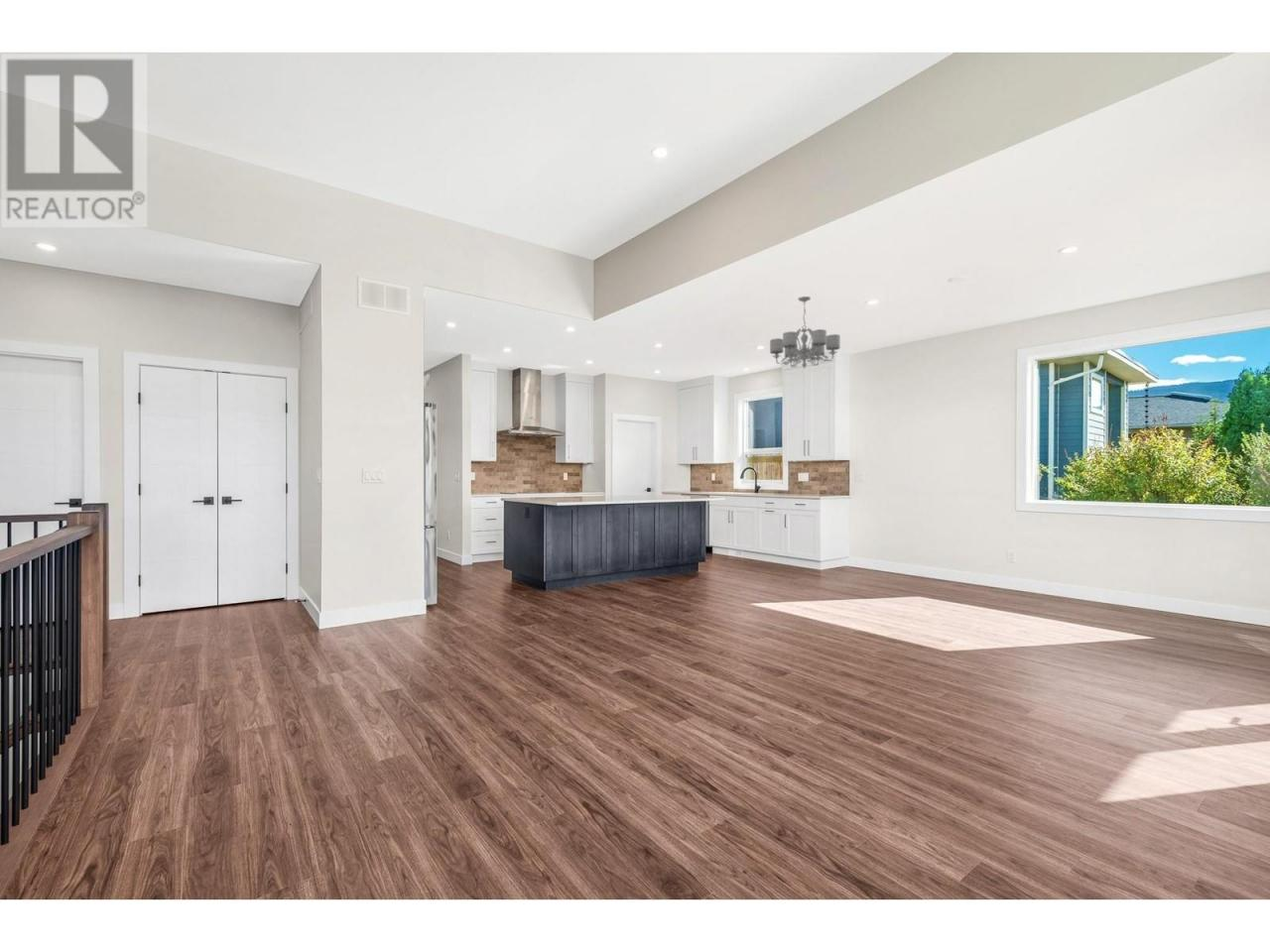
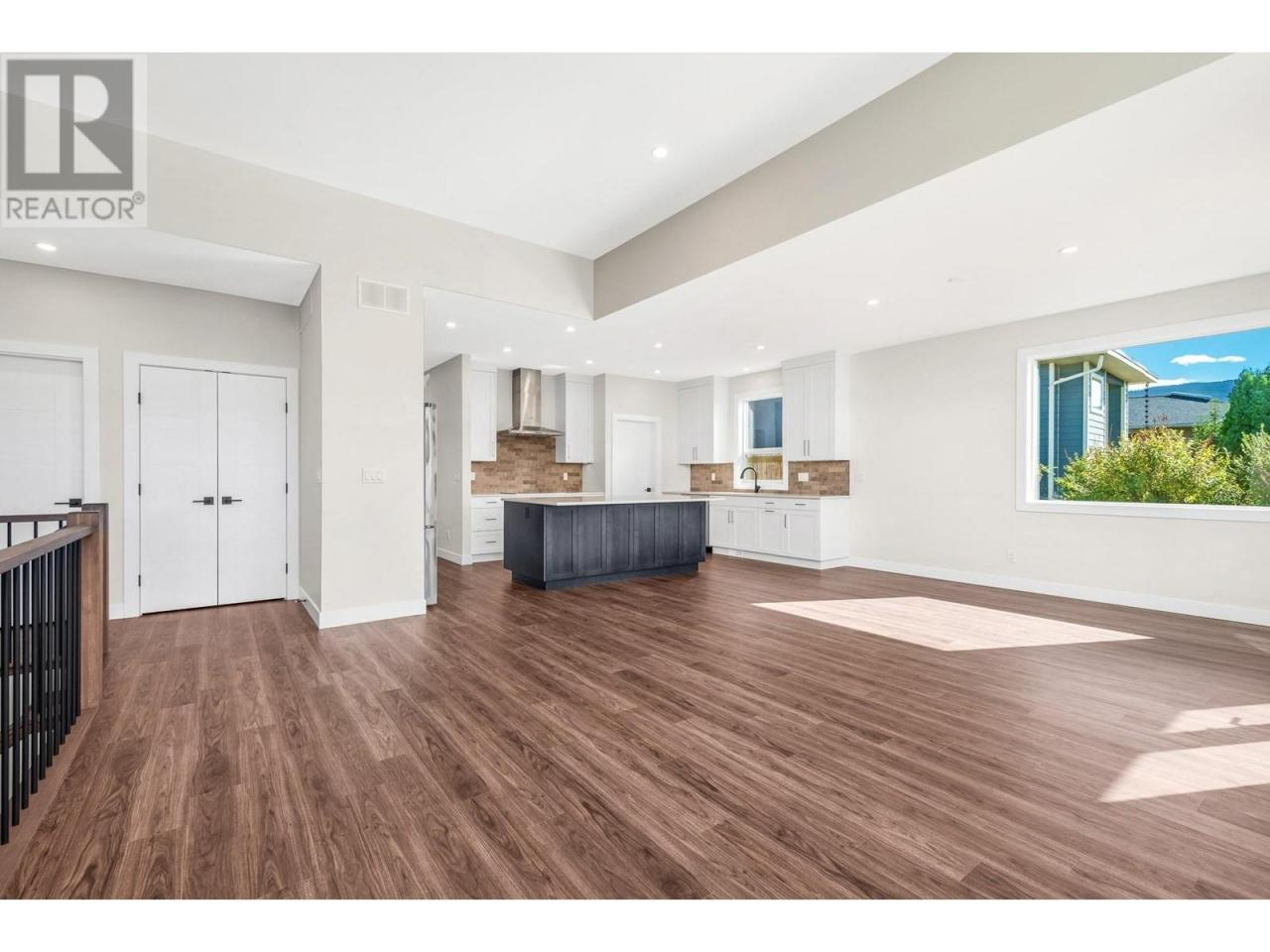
- chandelier [769,296,841,369]
